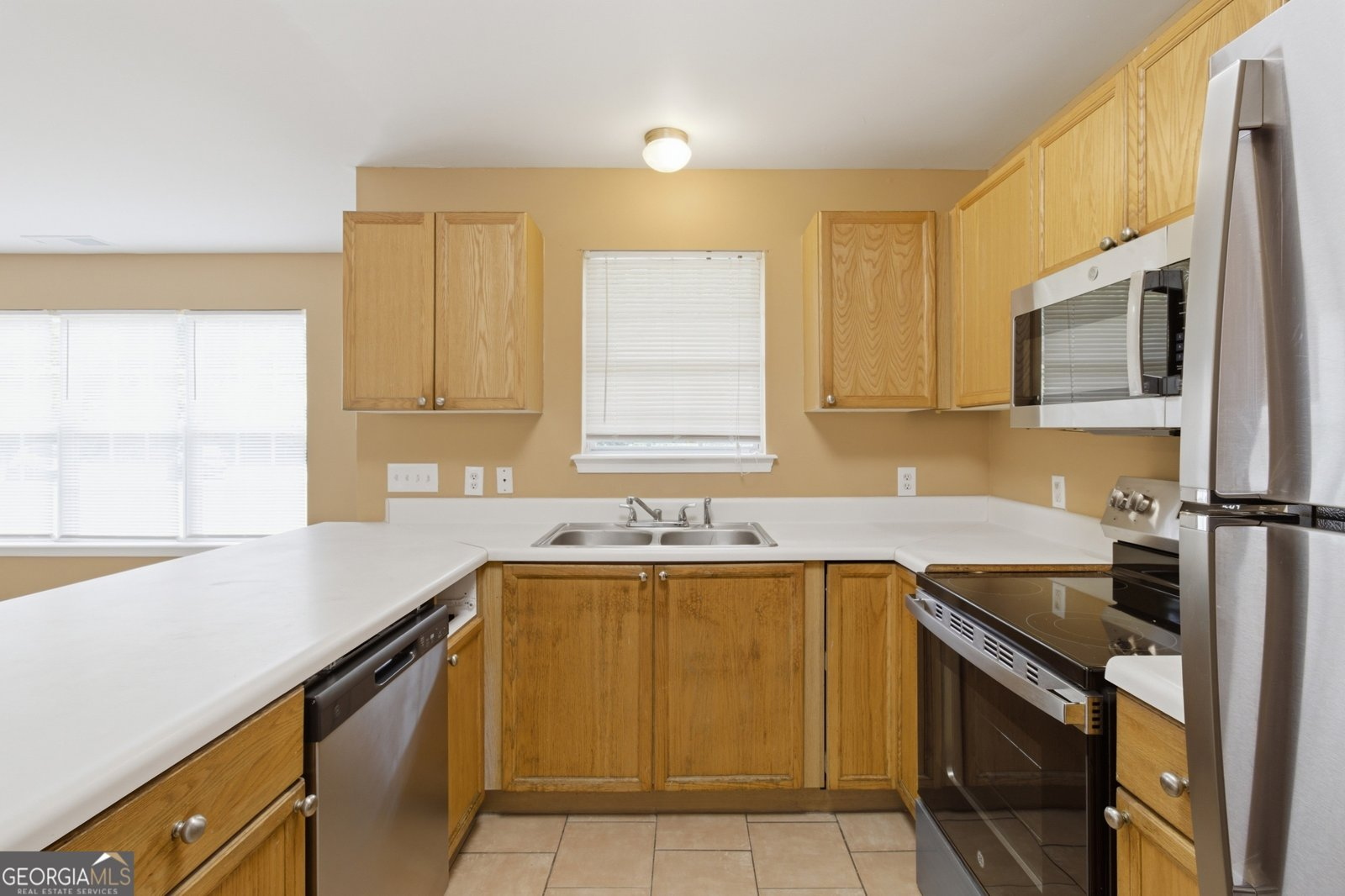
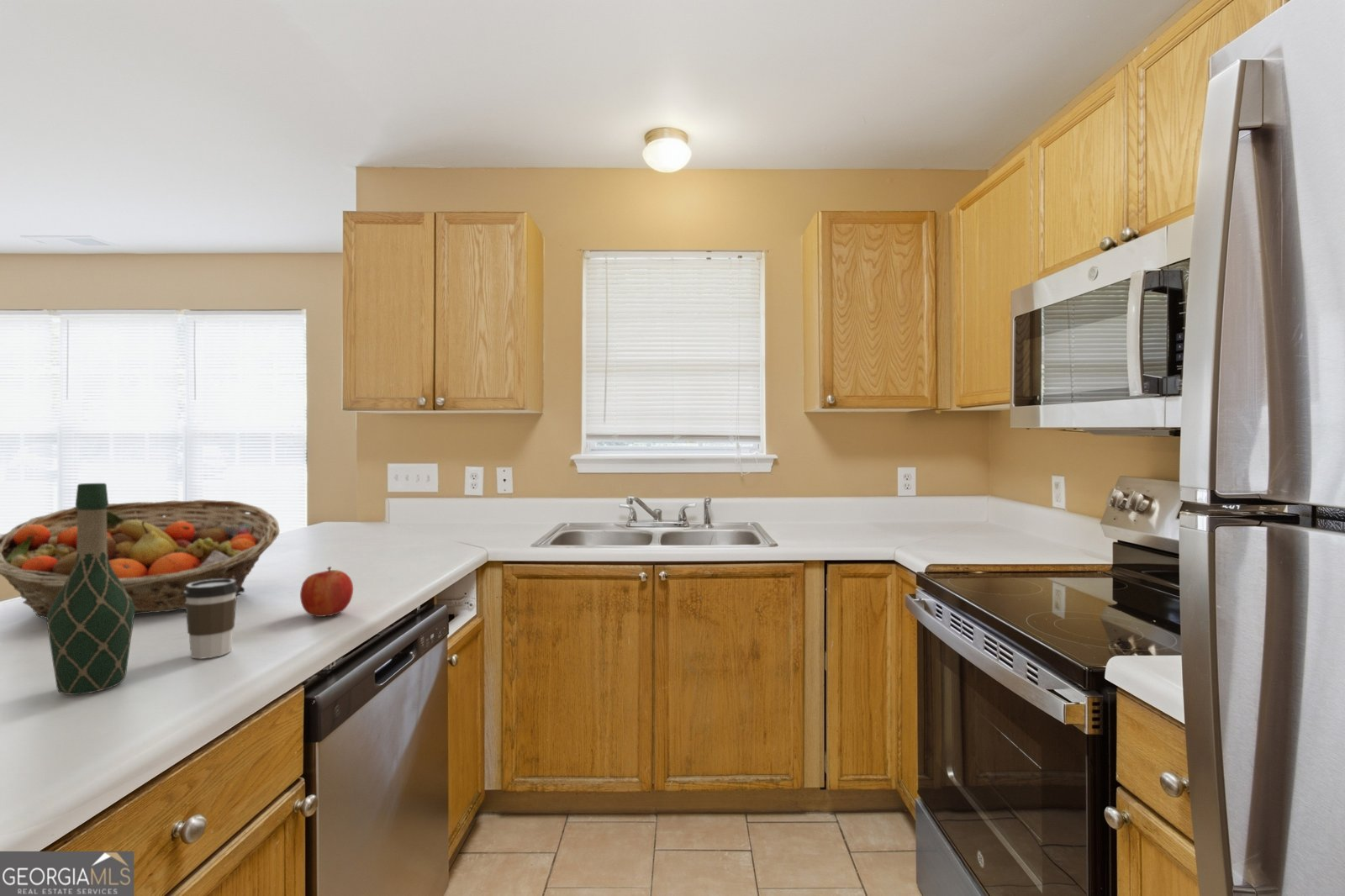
+ coffee cup [183,579,238,660]
+ wine bottle [46,482,135,696]
+ fruit basket [0,499,280,619]
+ fruit [299,566,354,618]
